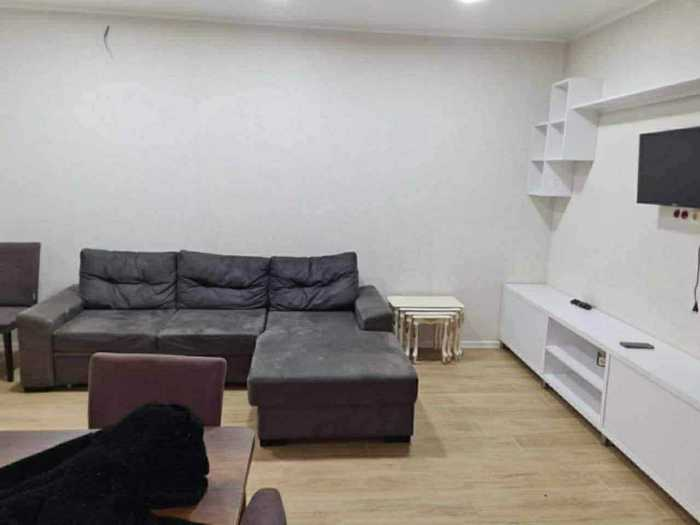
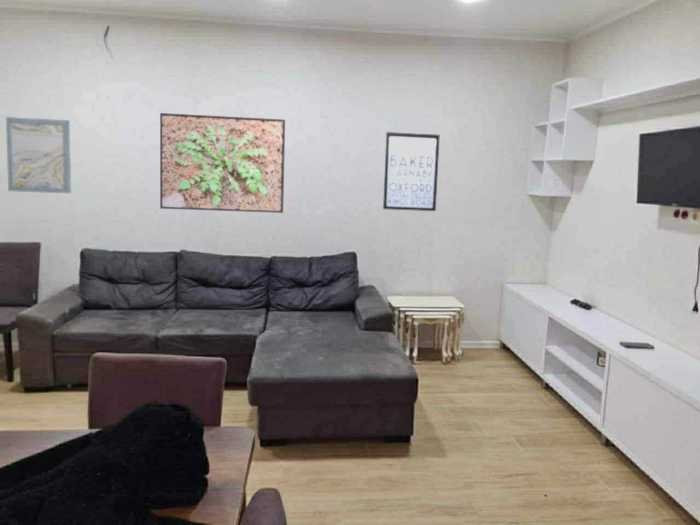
+ wall art [5,116,73,194]
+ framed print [159,112,286,214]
+ wall art [382,131,441,212]
